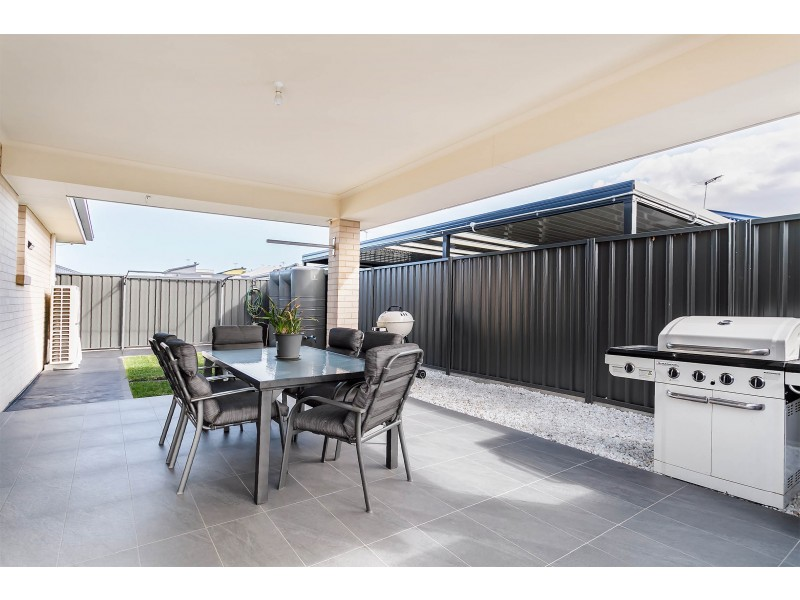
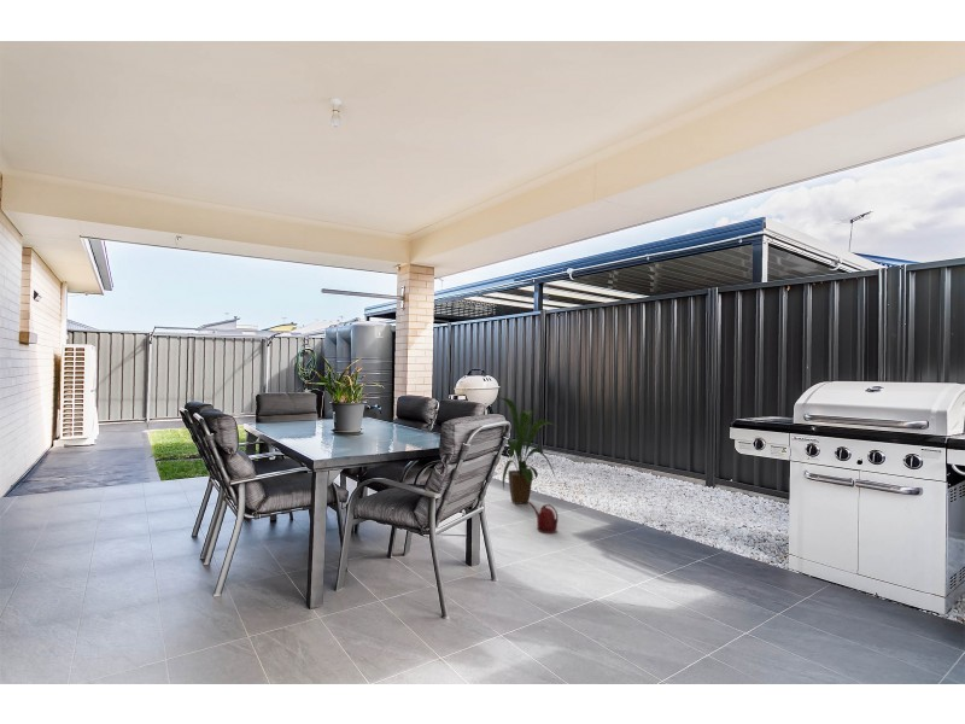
+ house plant [499,397,558,506]
+ watering can [528,501,558,535]
